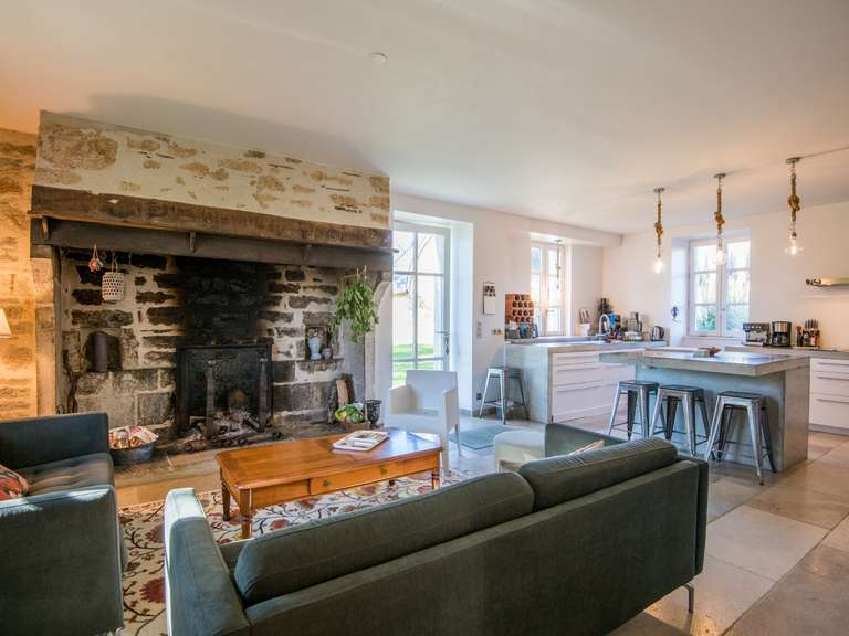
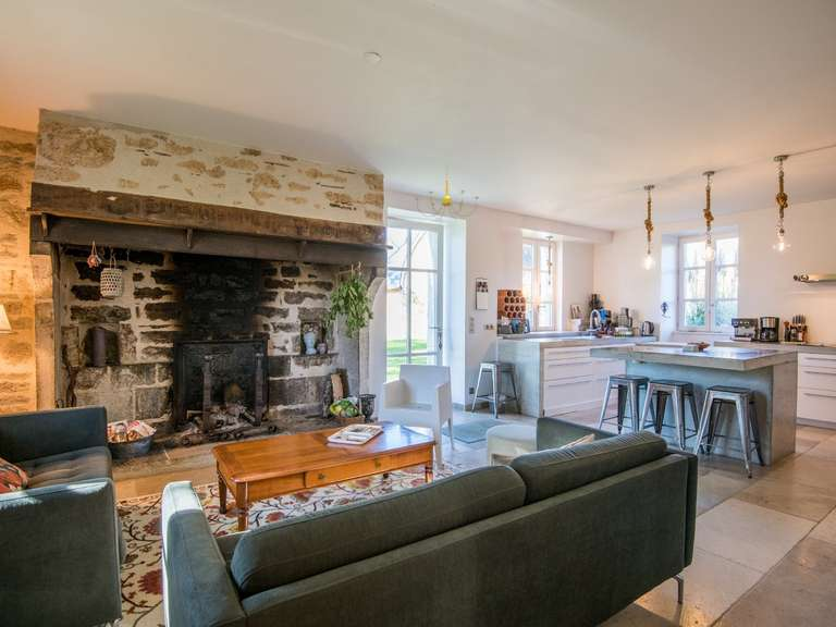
+ chandelier [415,135,480,221]
